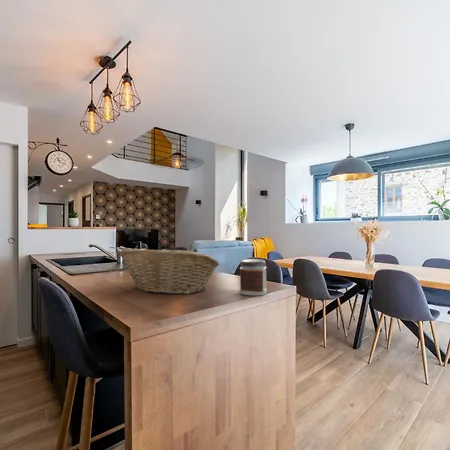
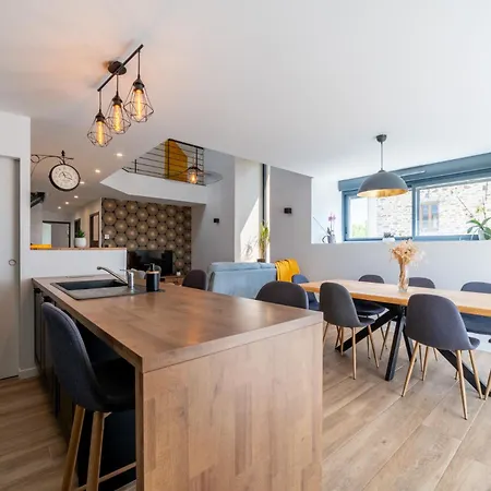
- jar [239,258,268,297]
- fruit basket [118,248,220,295]
